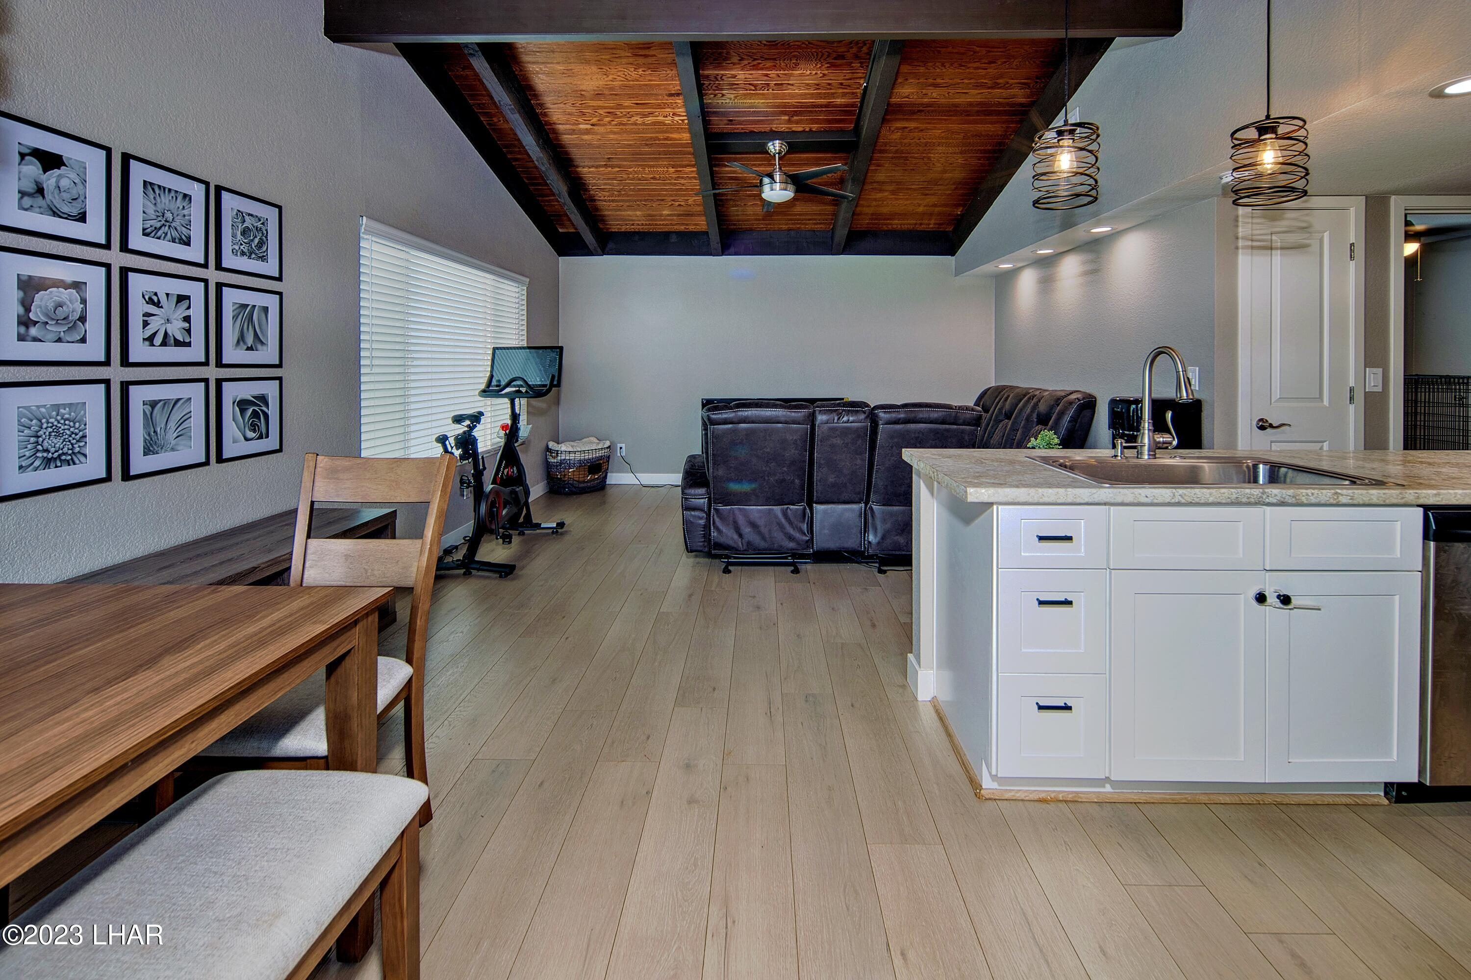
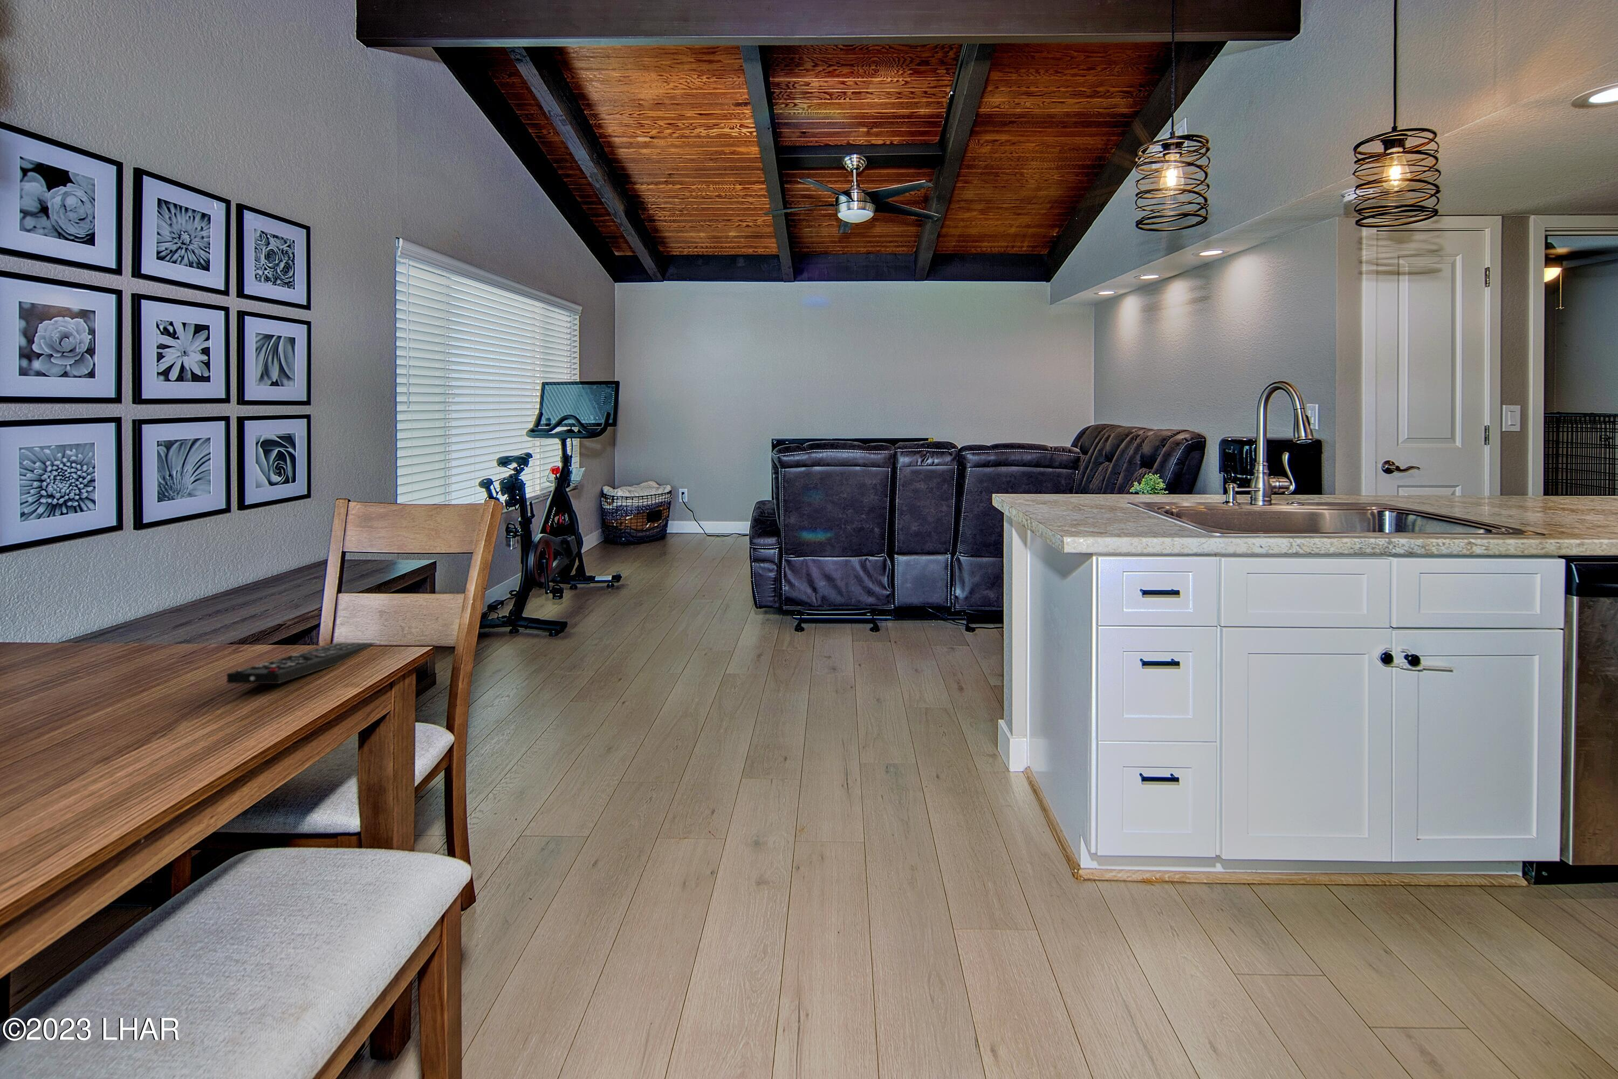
+ remote control [226,642,378,684]
